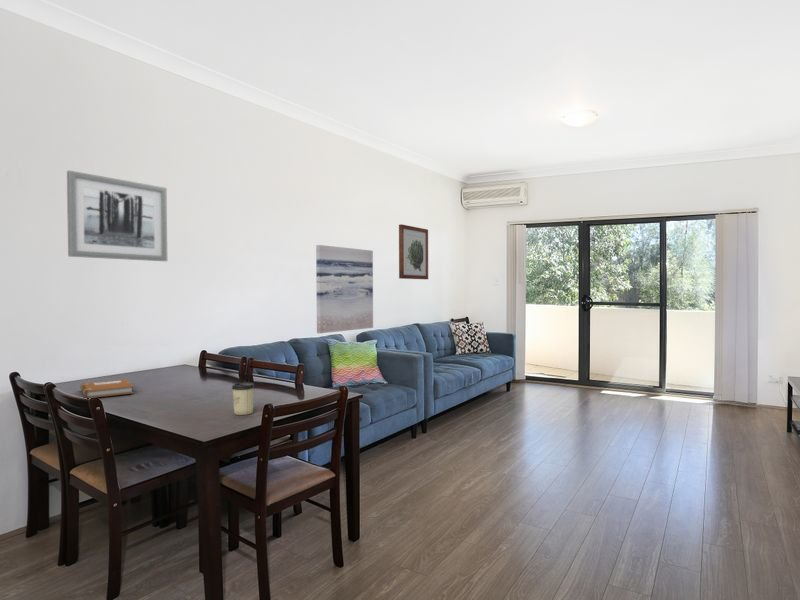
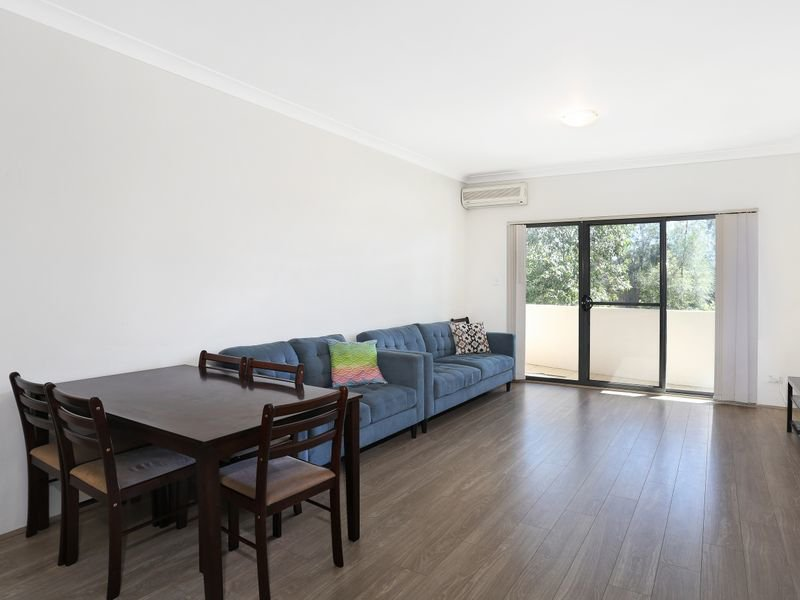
- wall art [66,170,168,262]
- cup [231,382,256,416]
- wall art [398,223,429,280]
- wall art [315,244,374,334]
- notebook [79,378,135,399]
